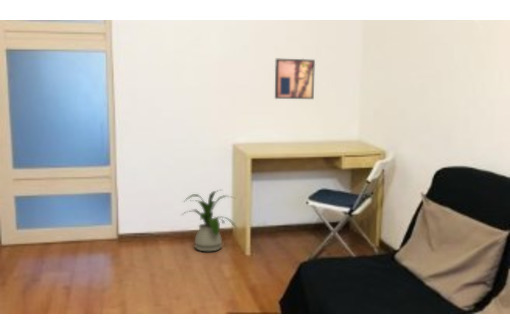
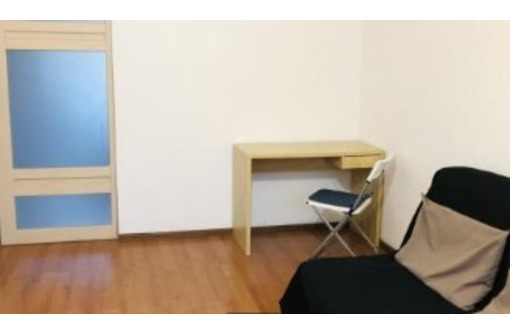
- house plant [180,189,238,252]
- wall art [274,58,316,100]
